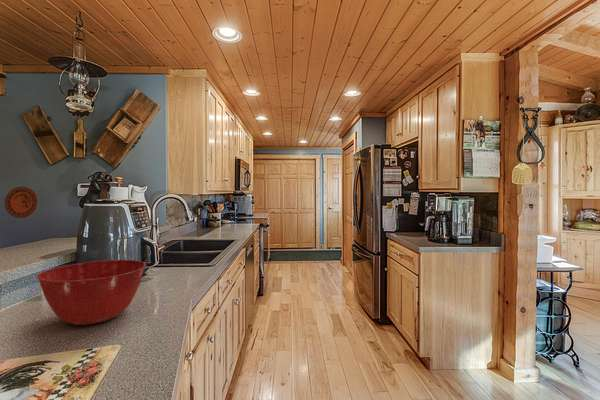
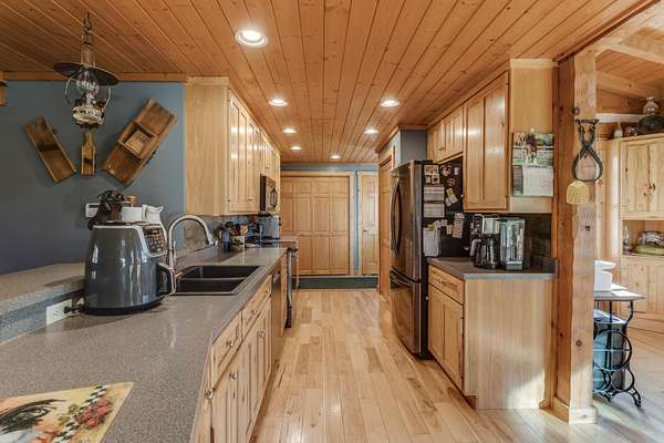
- decorative plate [4,186,39,219]
- mixing bowl [35,259,147,326]
